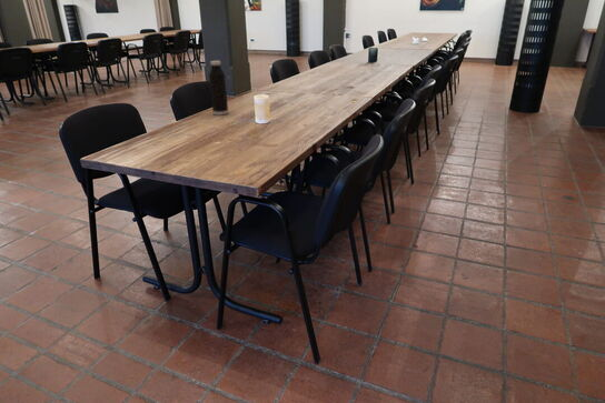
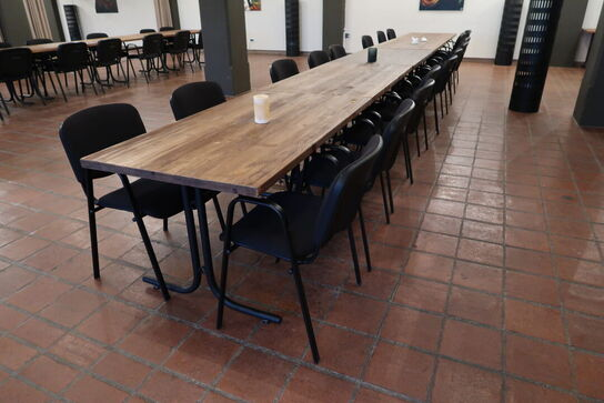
- water bottle [208,60,229,117]
